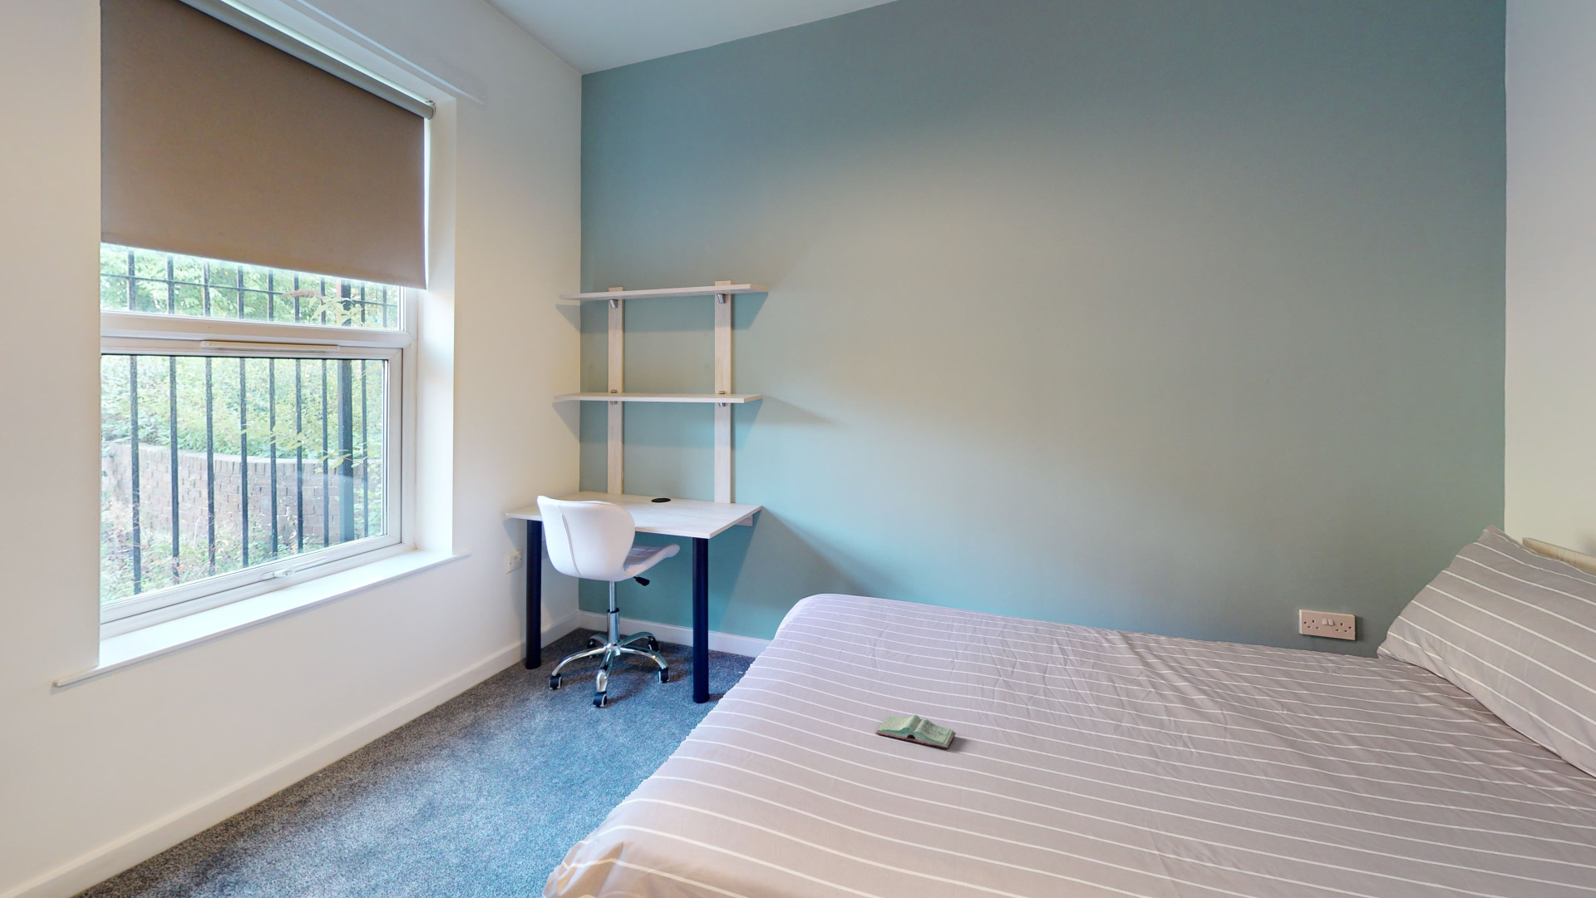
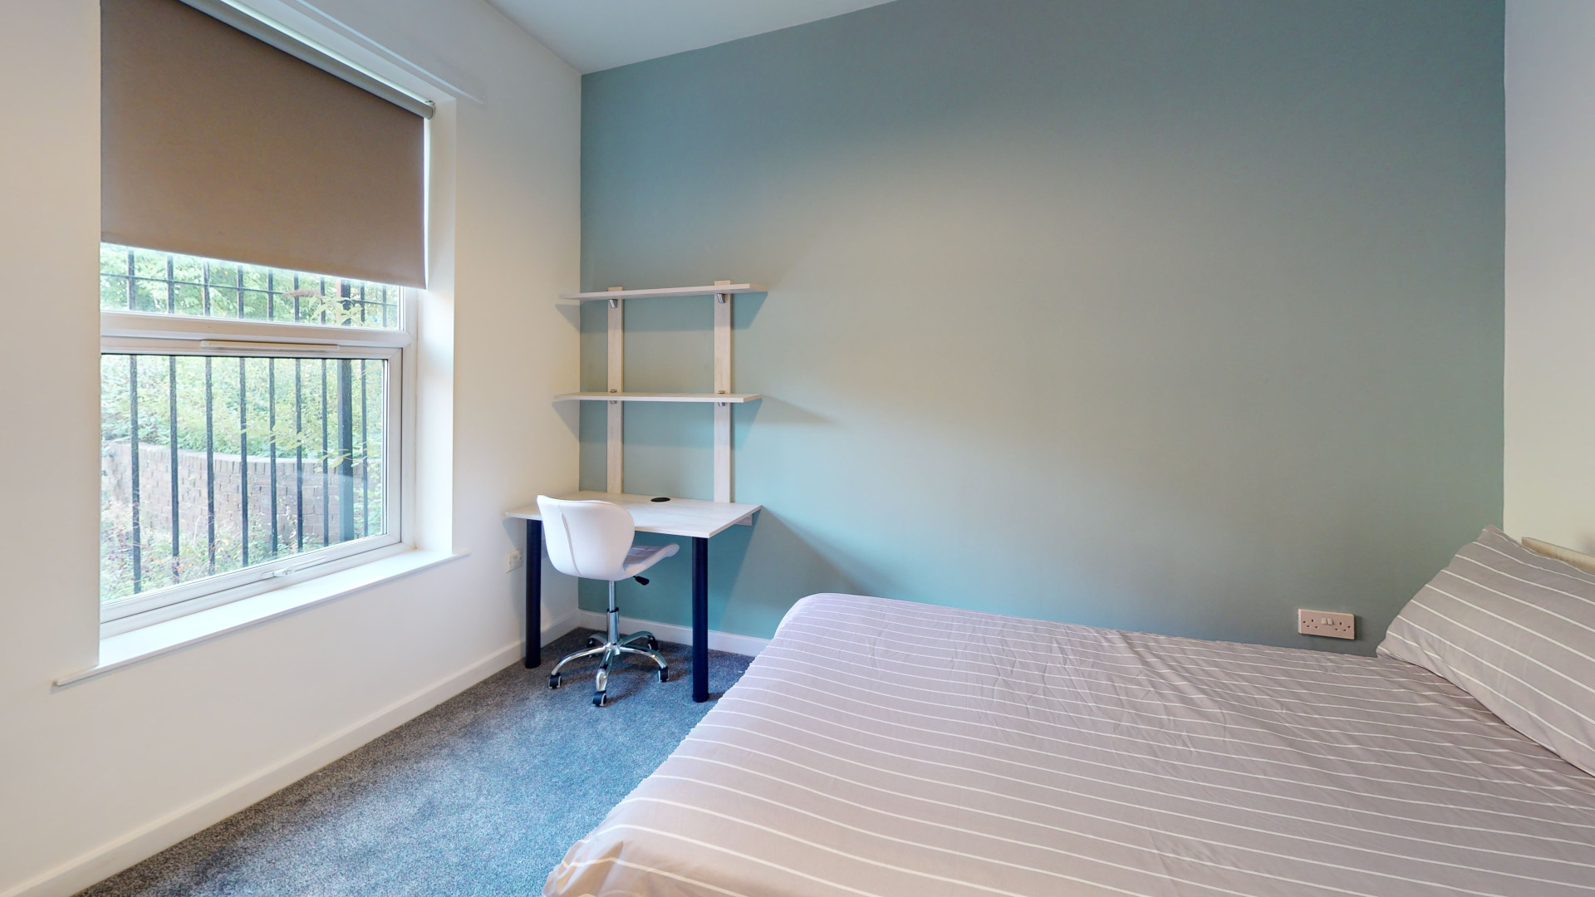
- book [876,714,957,749]
